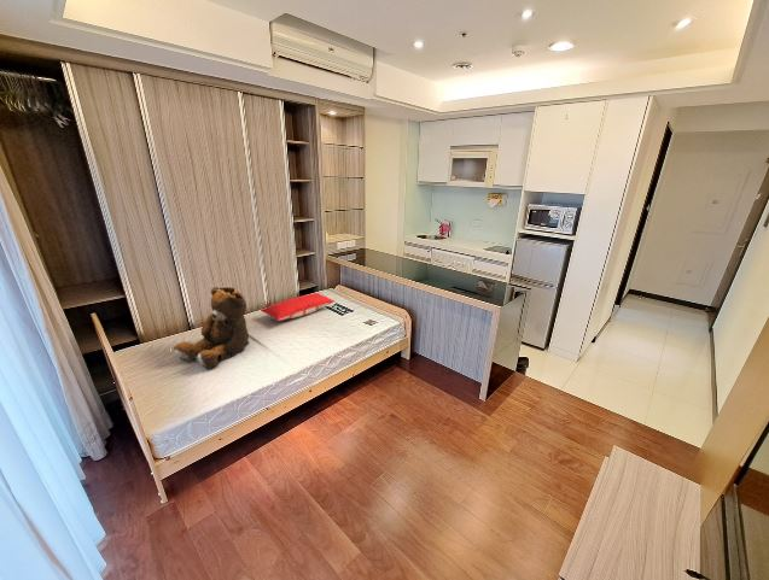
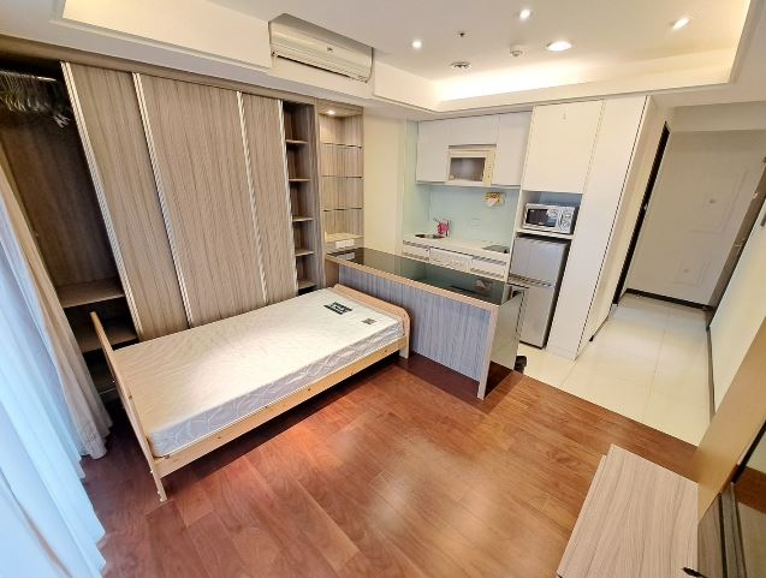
- teddy bear [173,286,250,370]
- pillow [260,292,337,322]
